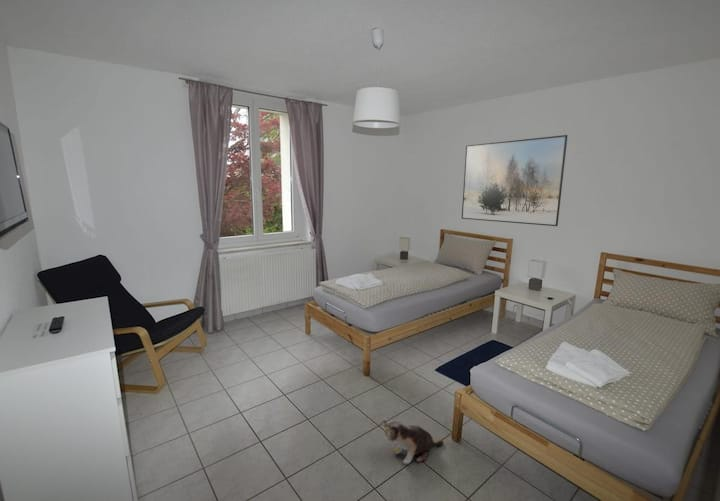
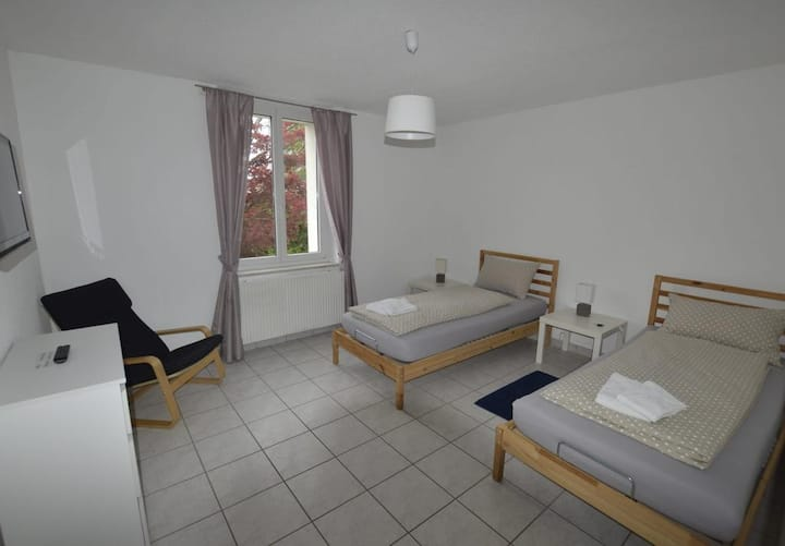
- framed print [461,134,568,227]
- plush toy [379,419,444,465]
